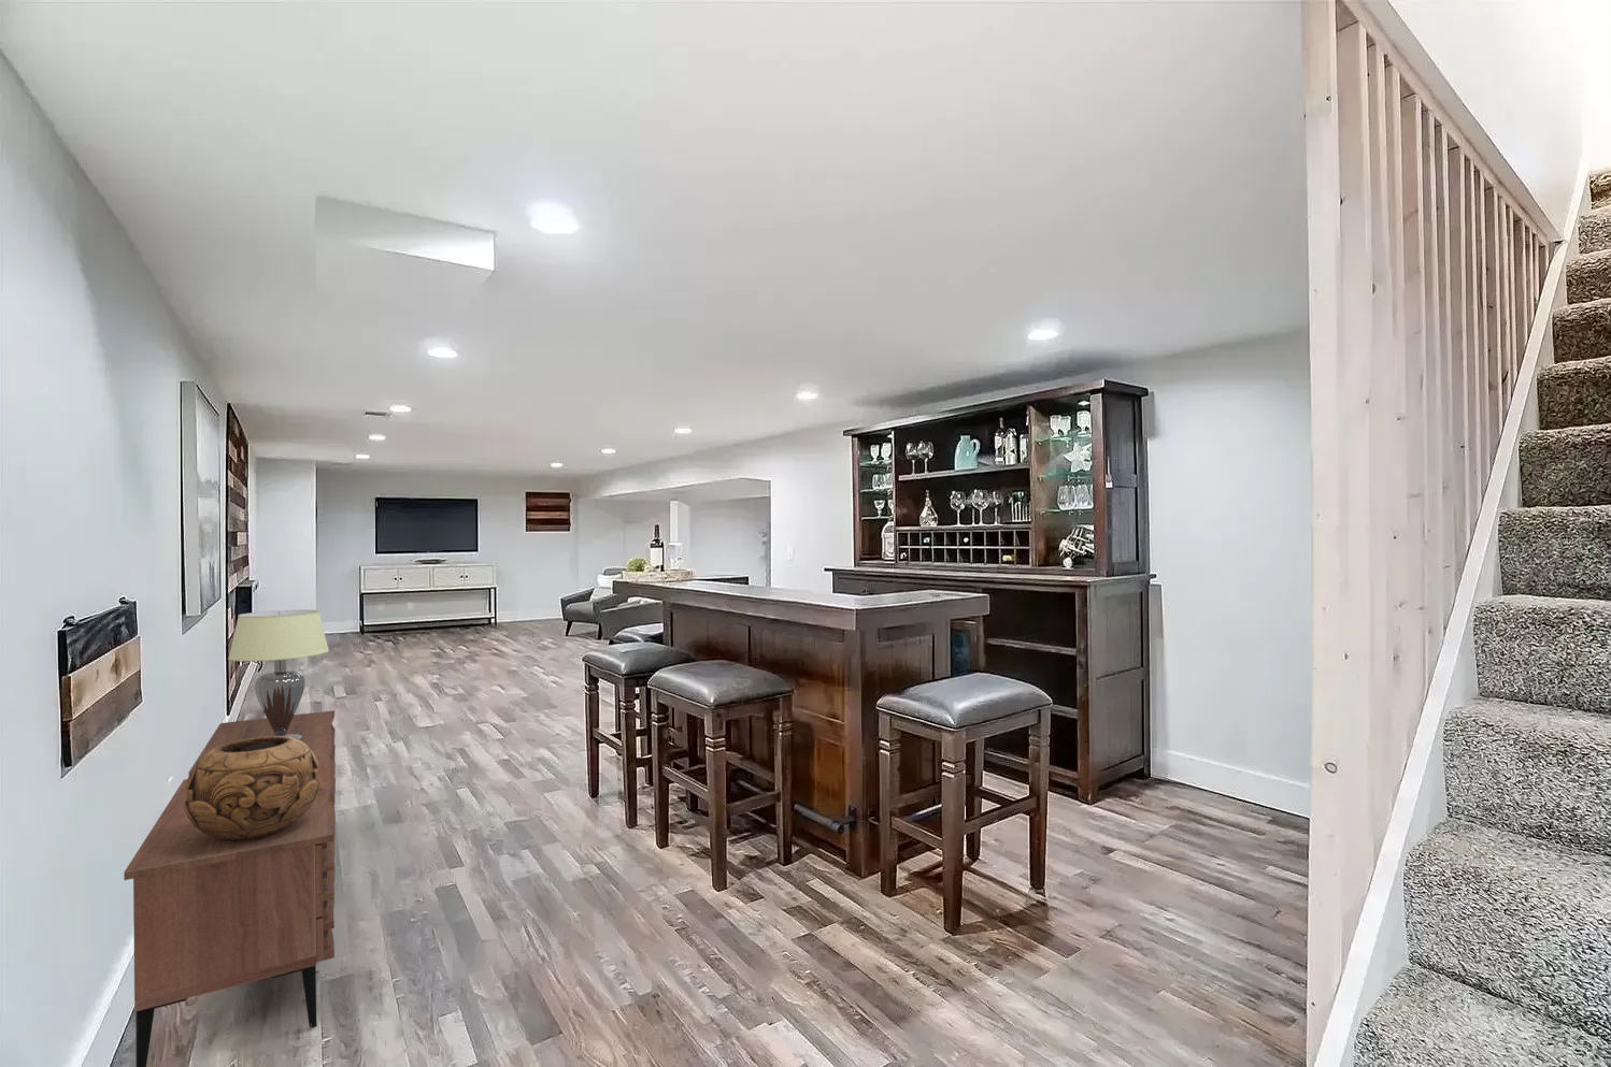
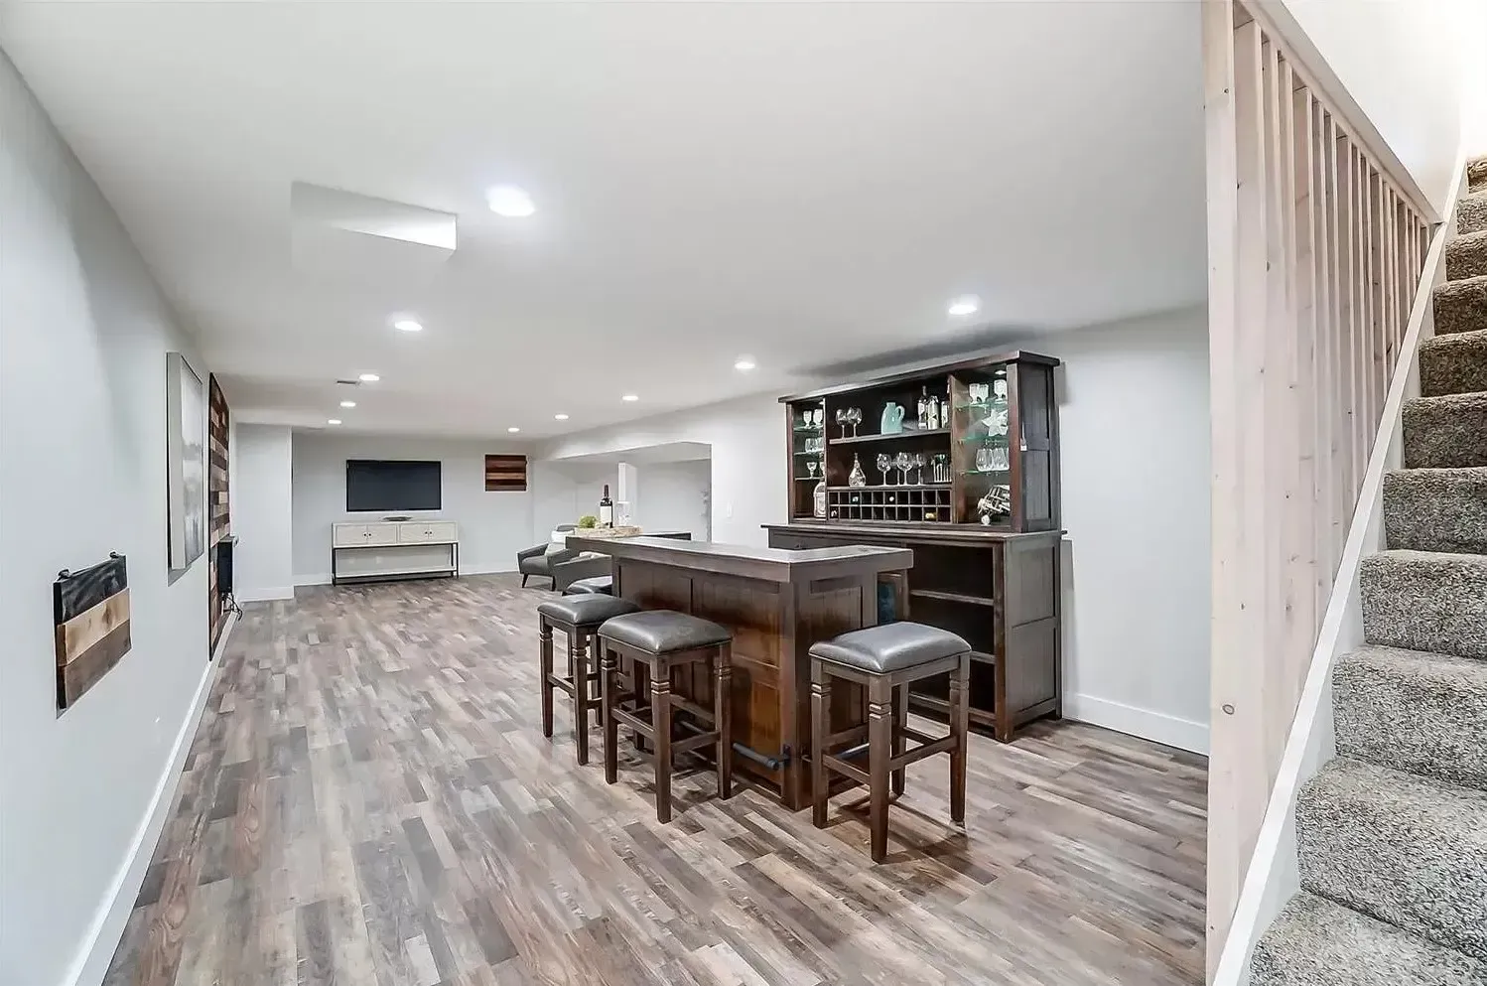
- decorative bowl [184,736,321,842]
- lampshade [226,610,330,740]
- sideboard [123,710,336,1067]
